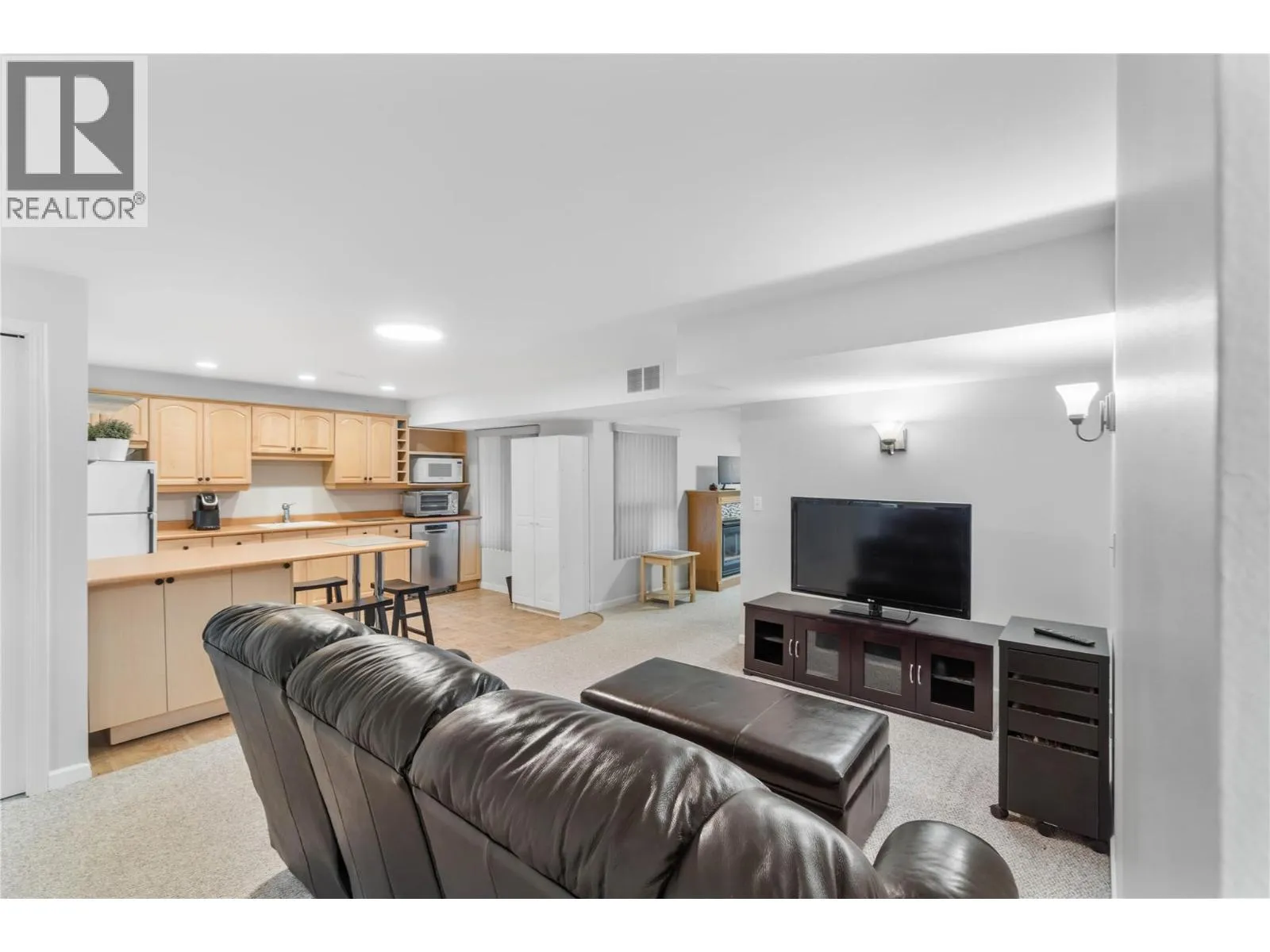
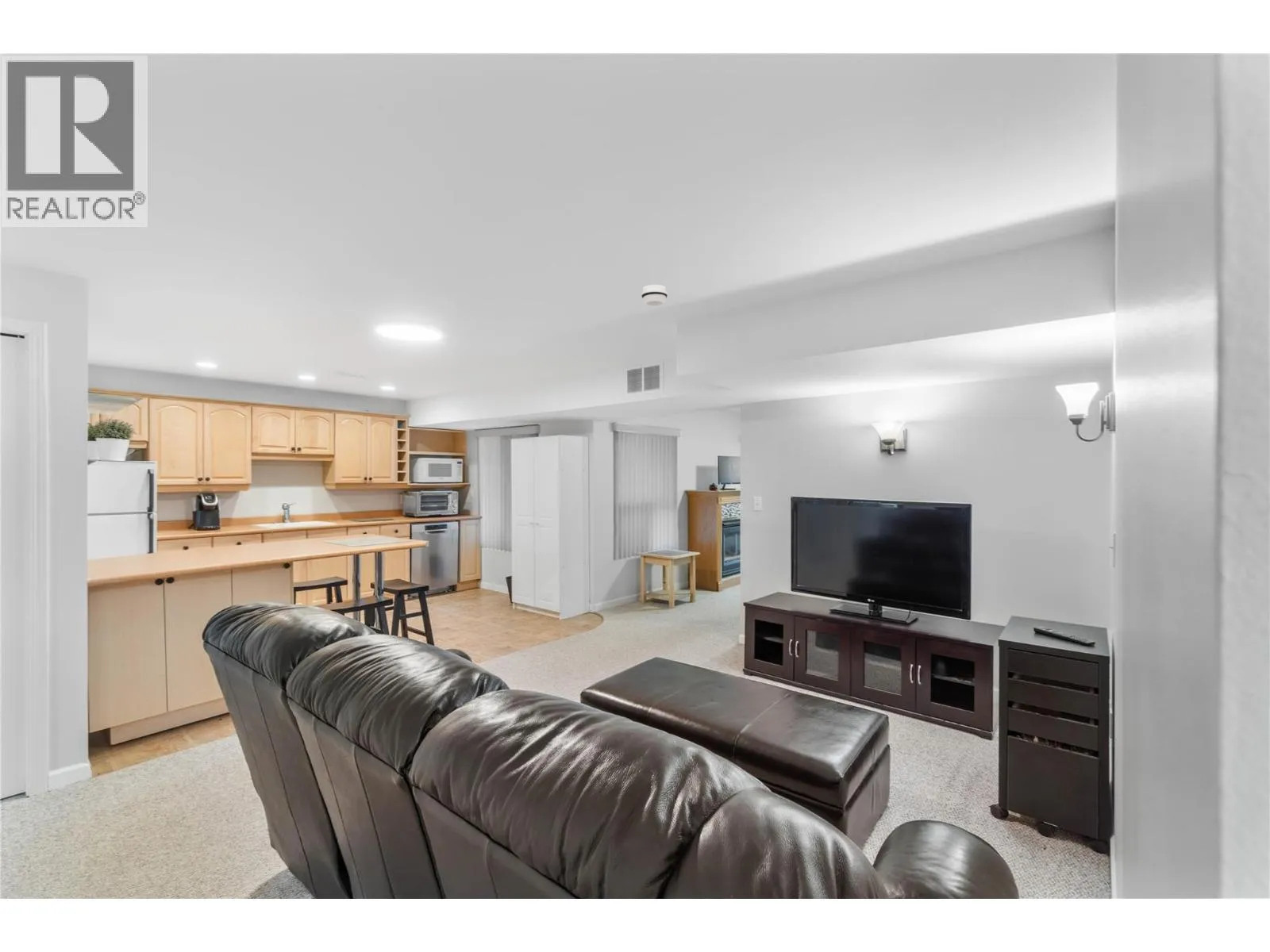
+ smoke detector [641,284,668,307]
